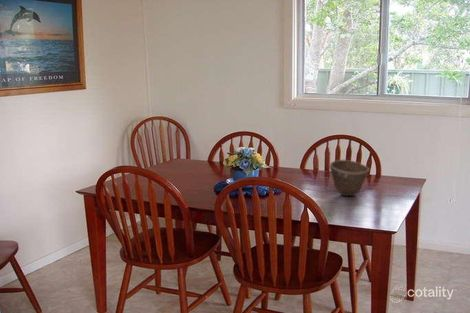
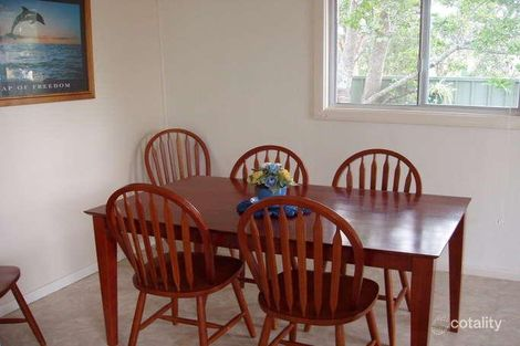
- bowl [328,159,370,197]
